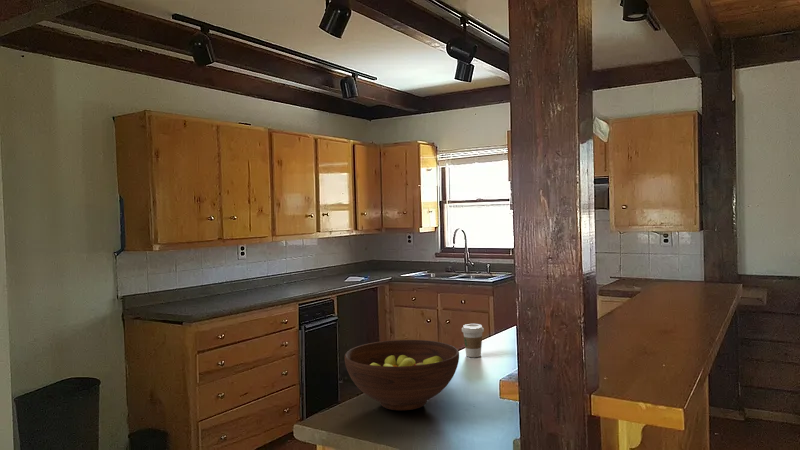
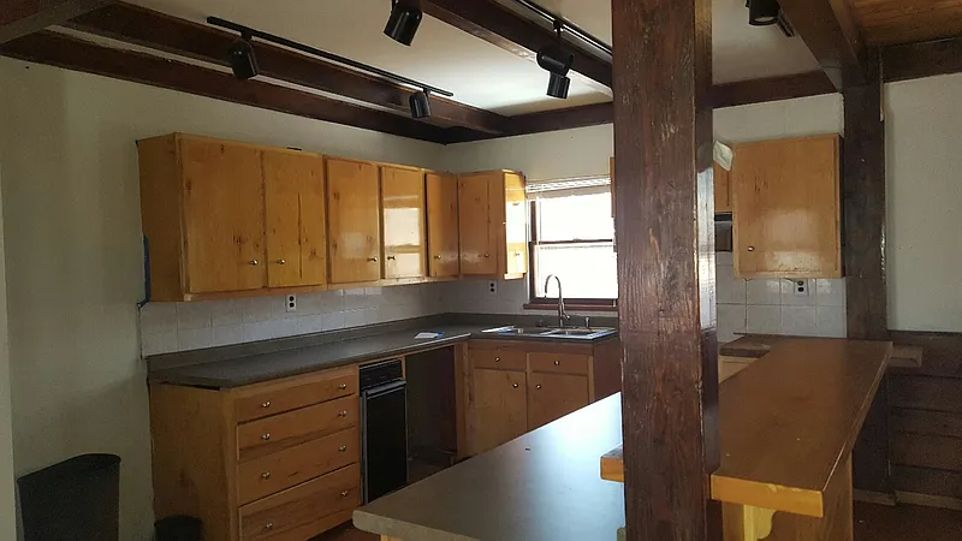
- fruit bowl [344,339,460,411]
- coffee cup [461,323,485,358]
